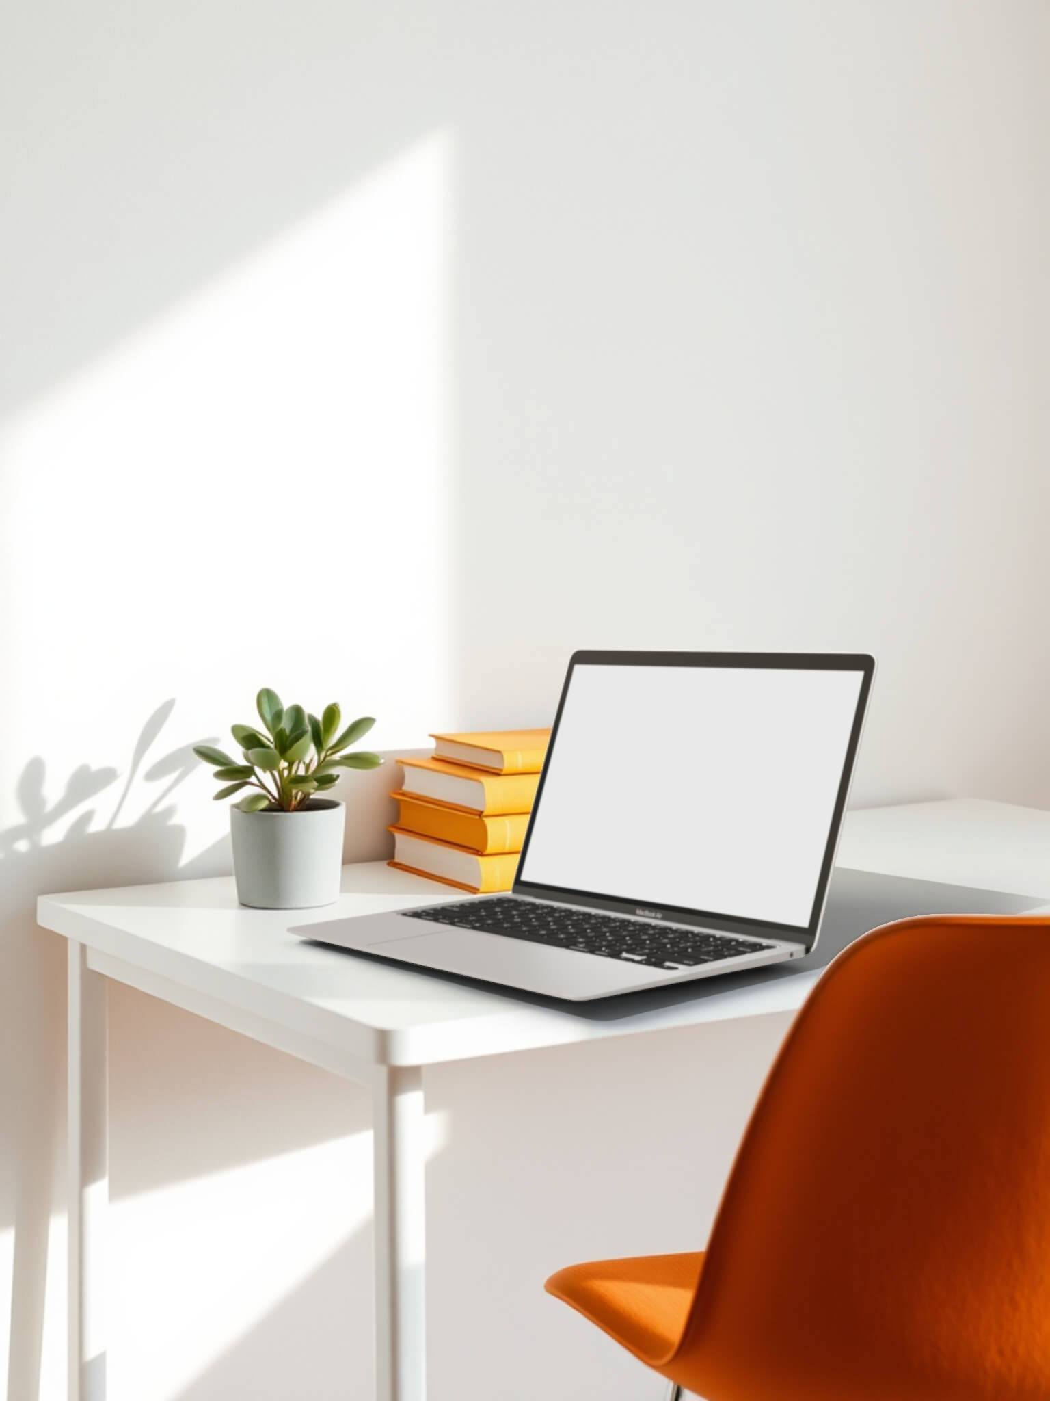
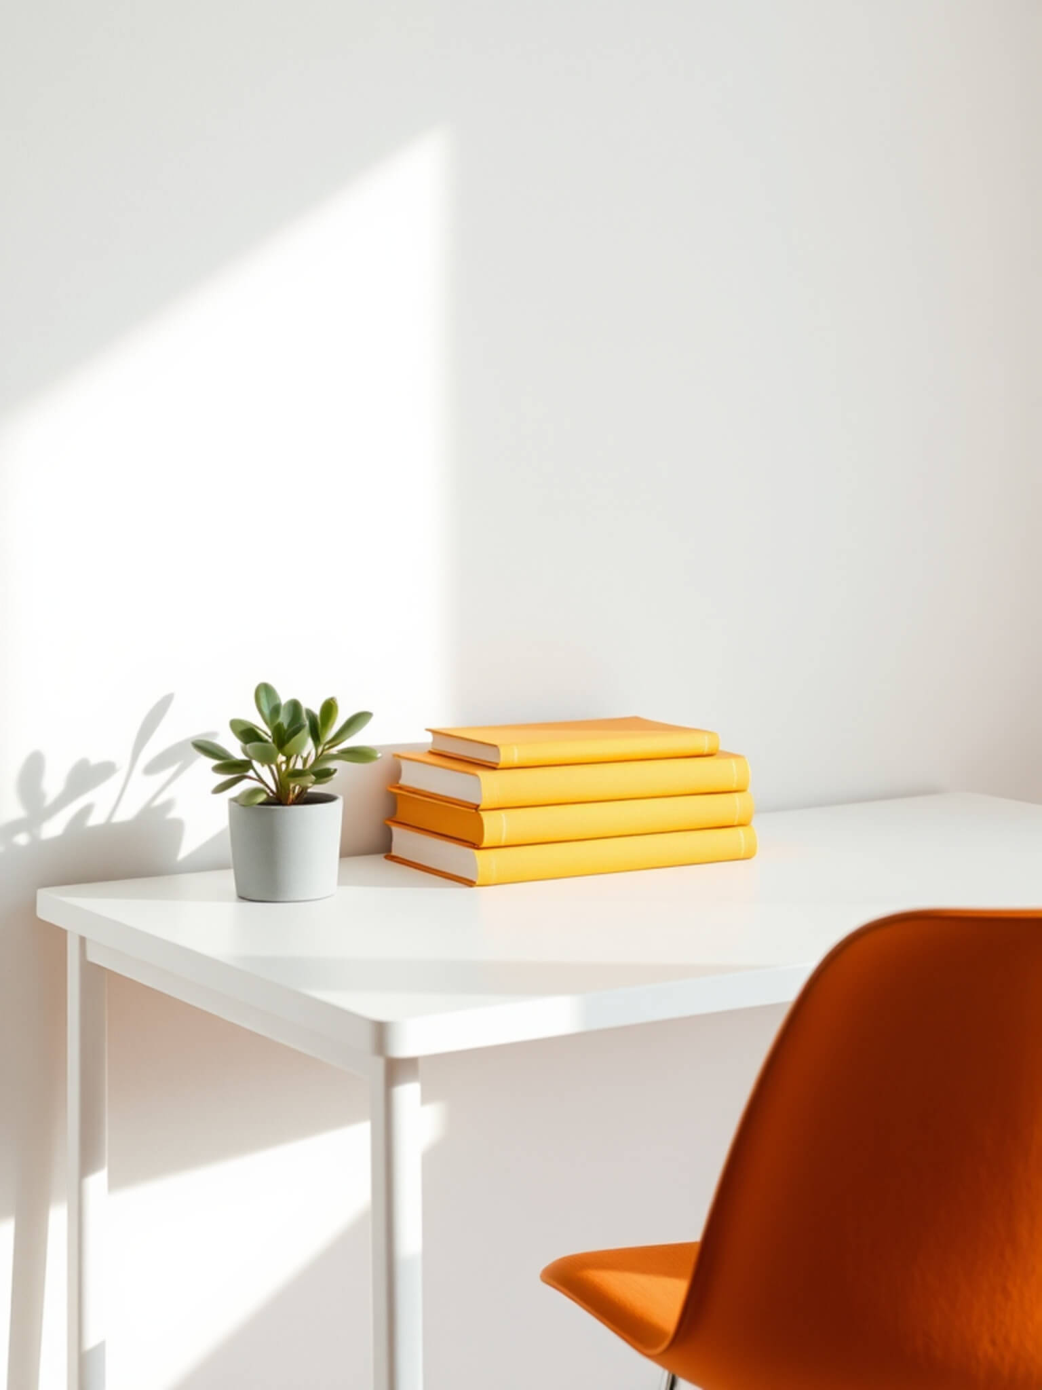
- laptop [286,648,878,1002]
